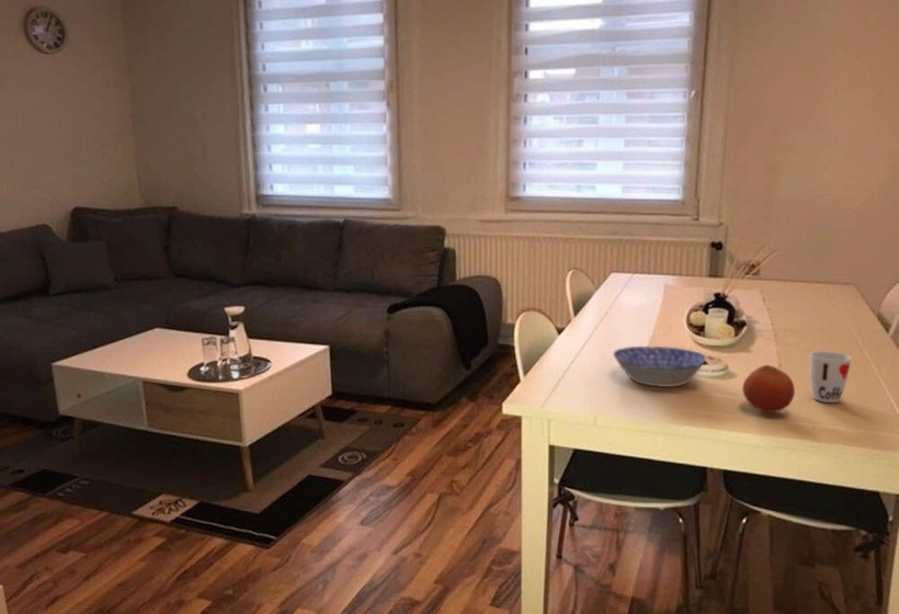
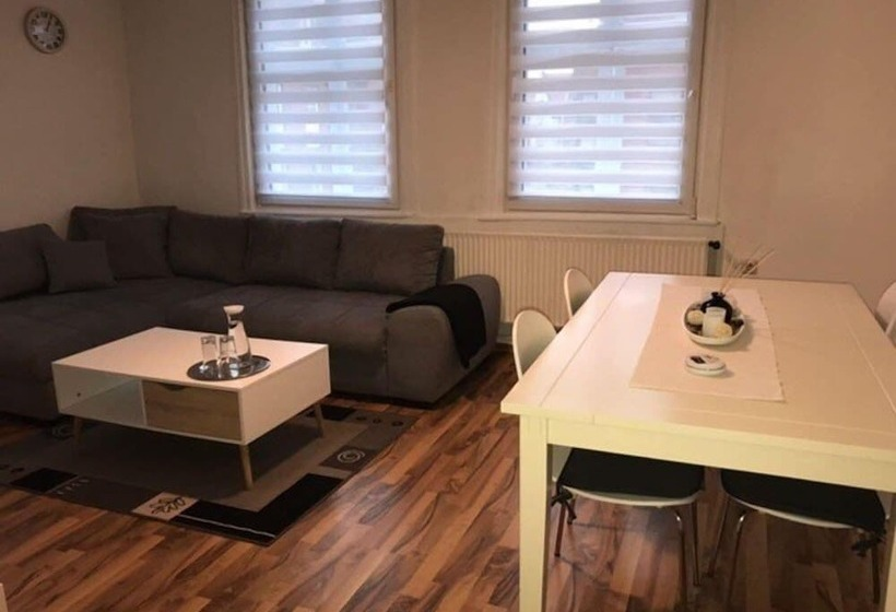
- cup [809,350,852,403]
- fruit [741,364,796,413]
- bowl [612,345,707,388]
